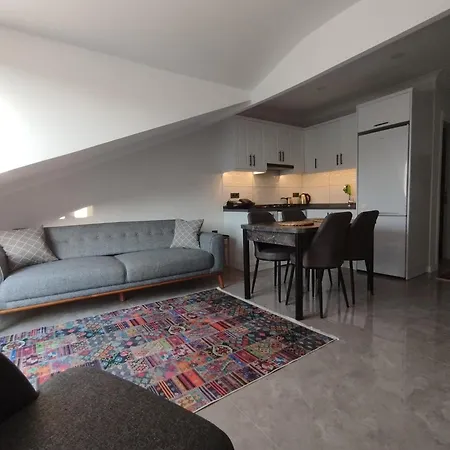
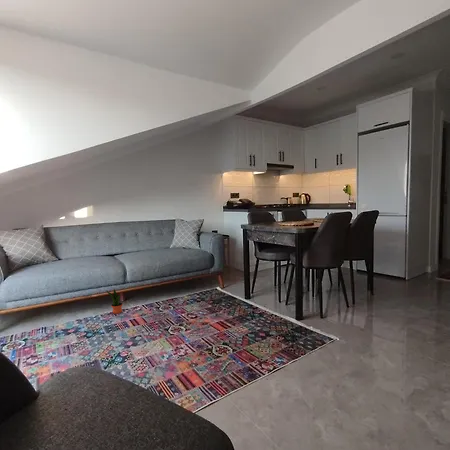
+ potted plant [106,288,124,315]
